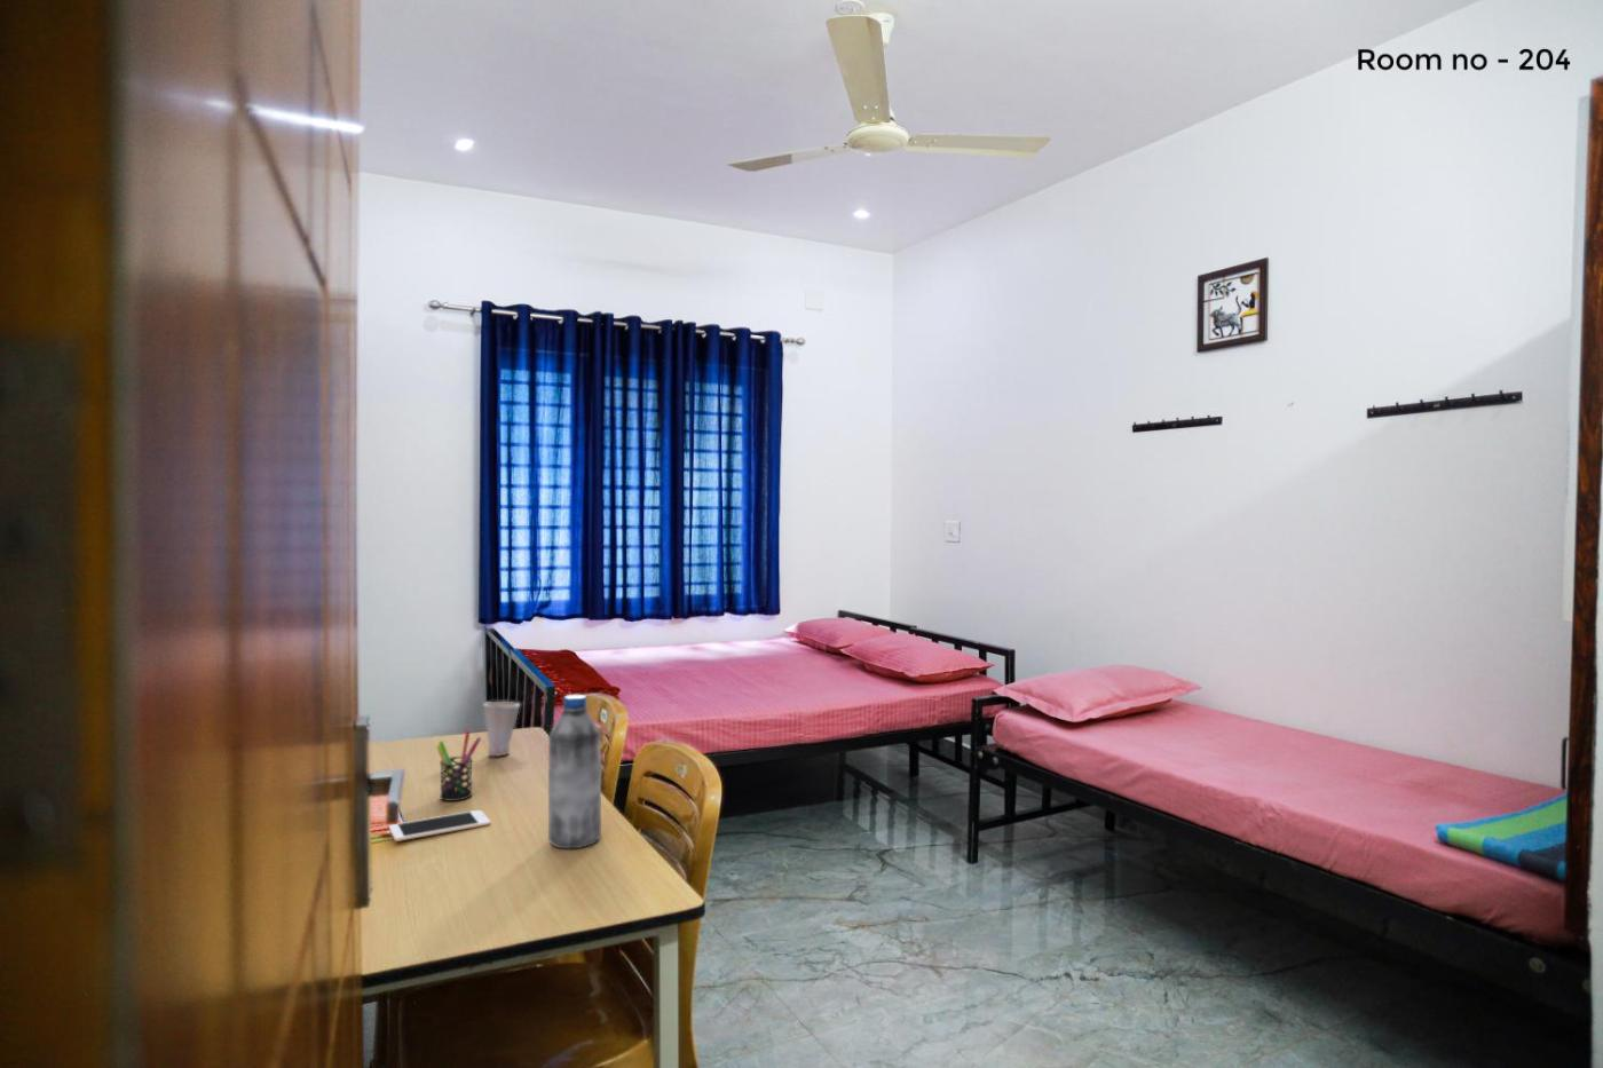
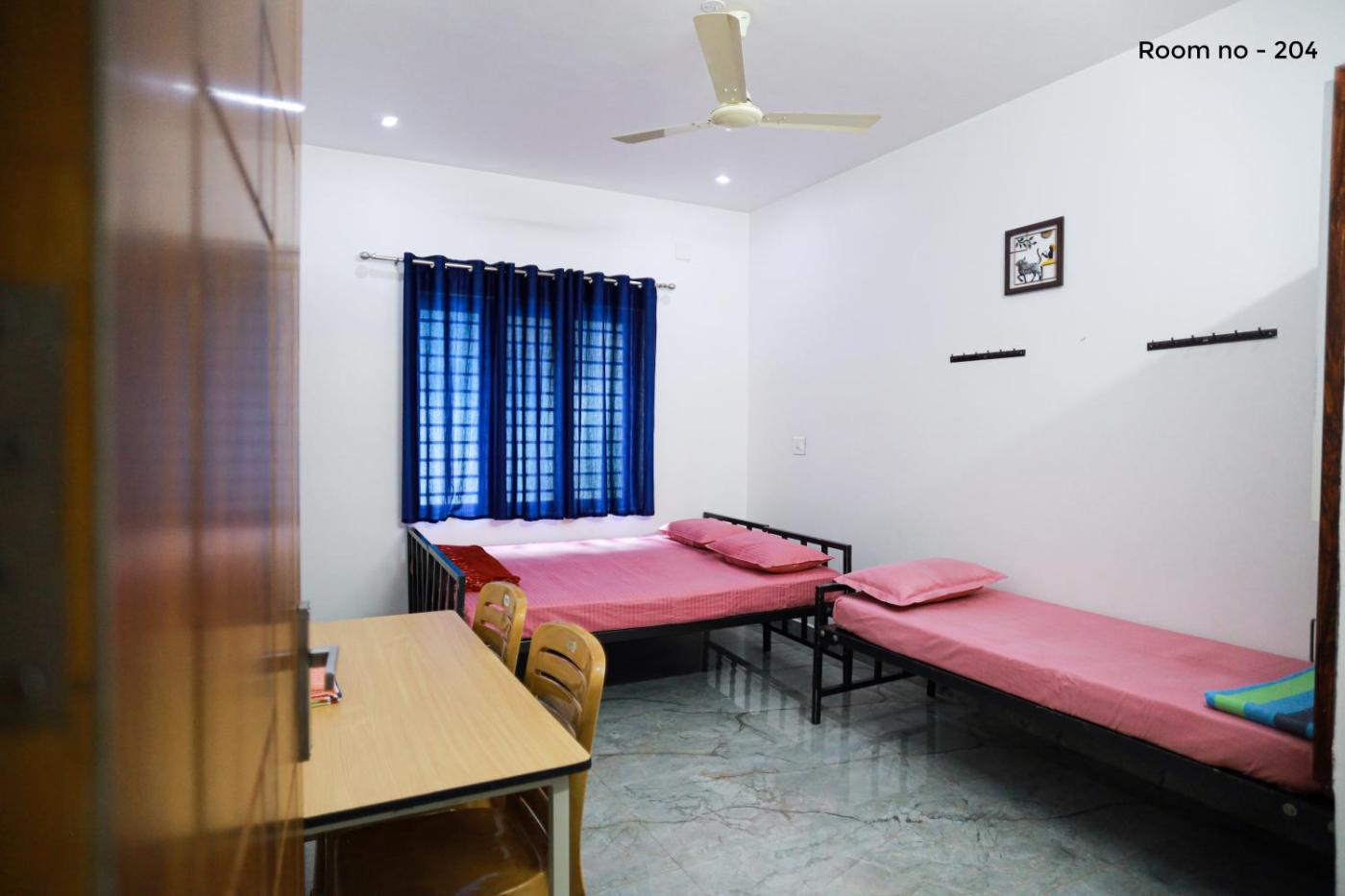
- pen holder [435,729,481,802]
- water bottle [547,694,602,850]
- cup [481,701,521,758]
- cell phone [389,809,491,843]
